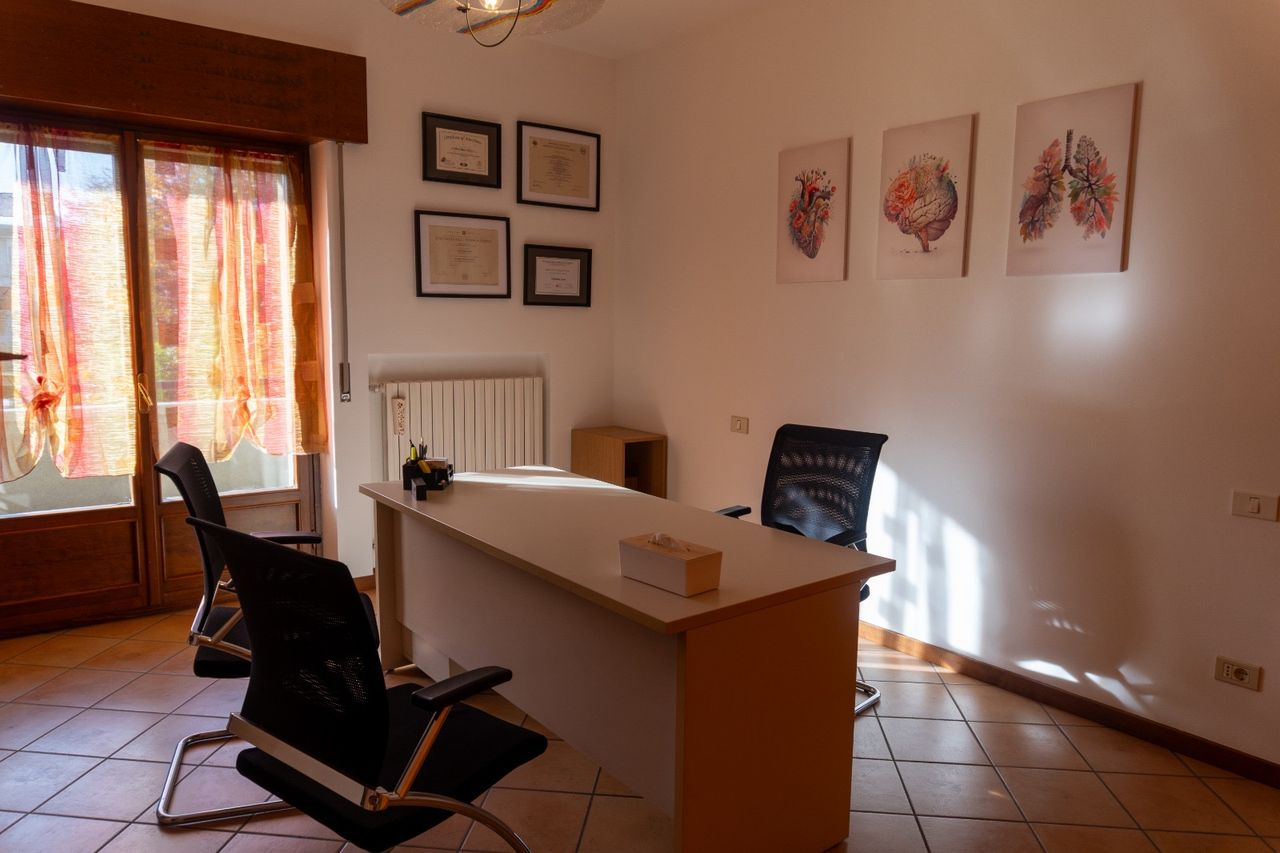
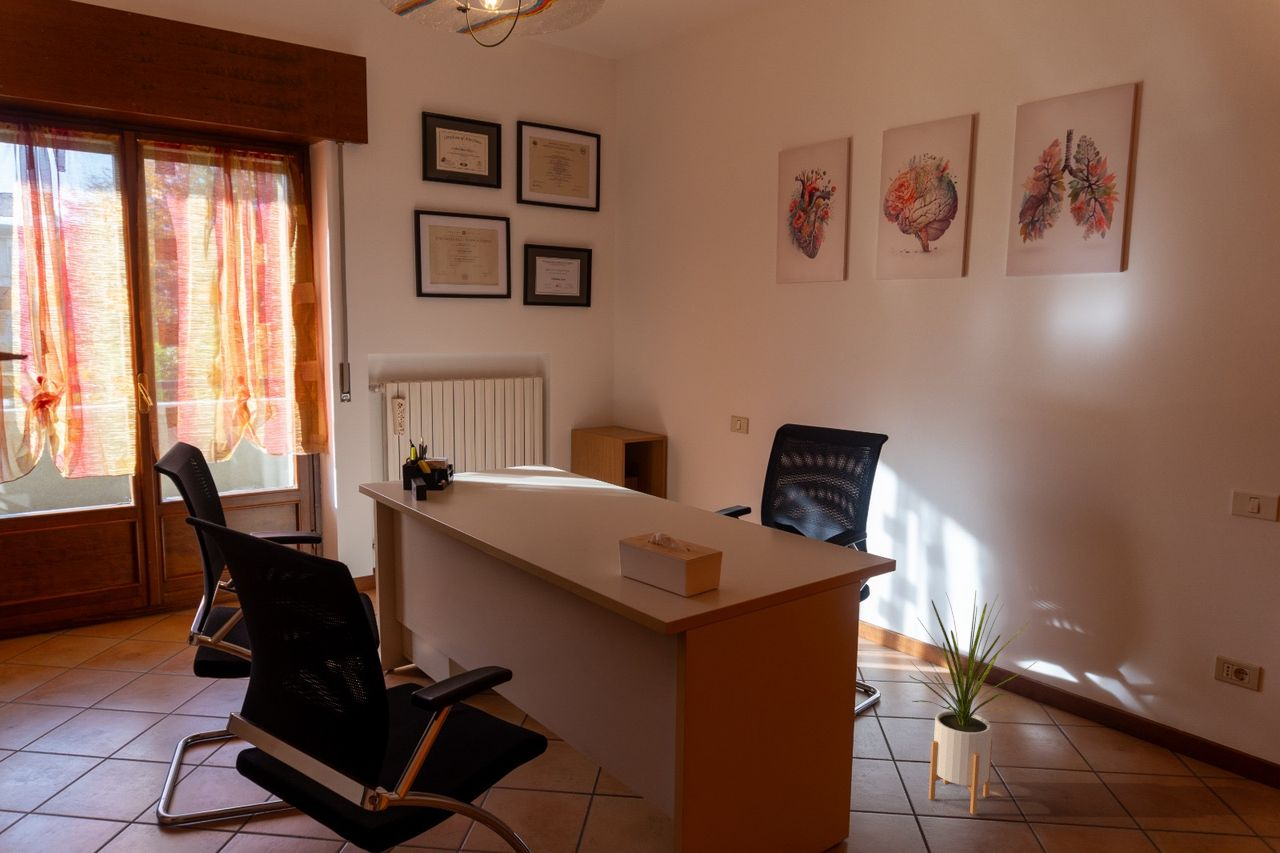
+ house plant [908,591,1038,815]
